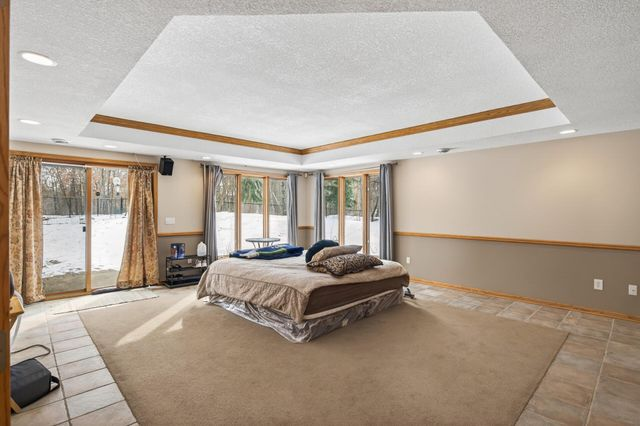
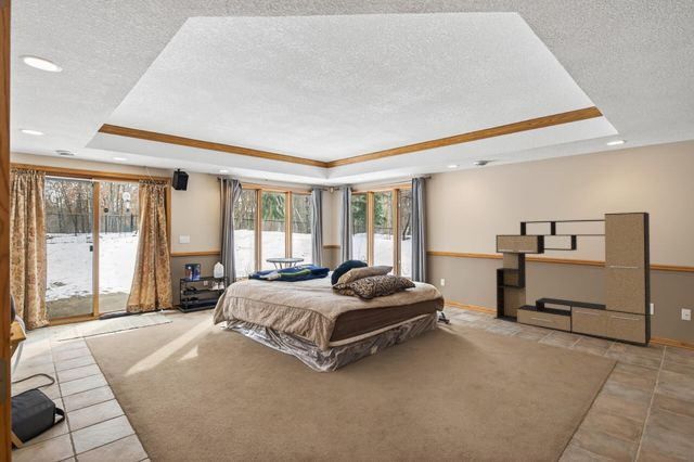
+ media console [492,211,652,346]
